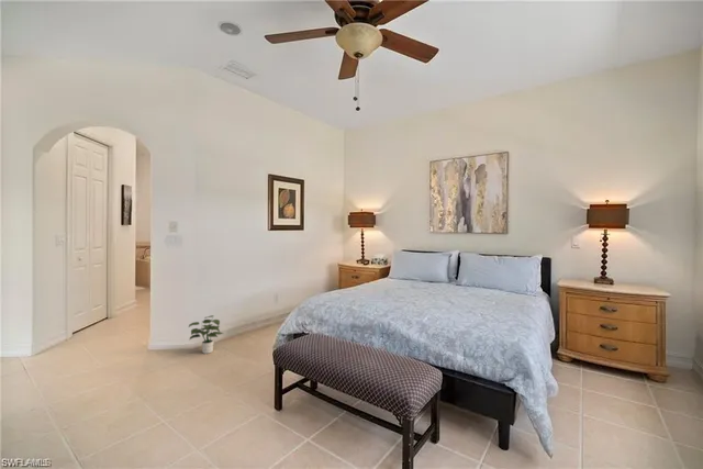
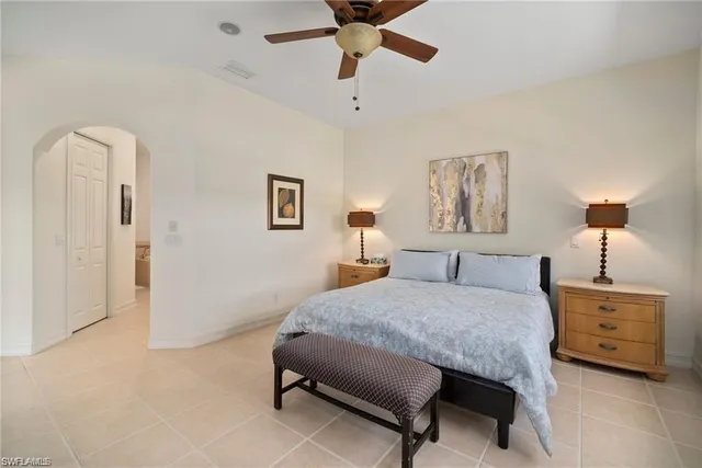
- potted plant [188,314,224,355]
